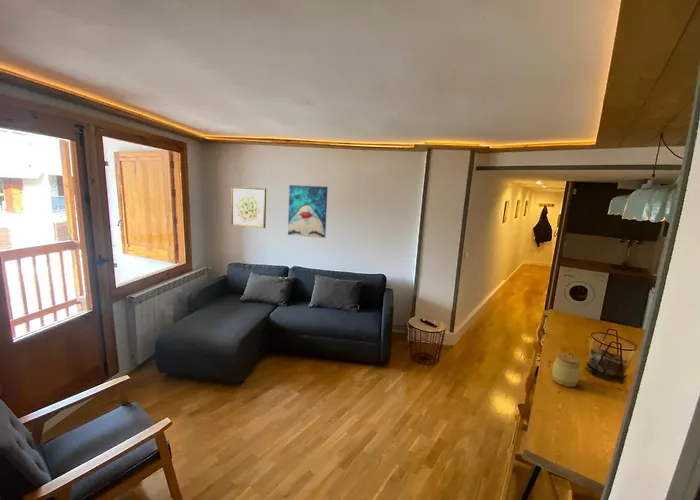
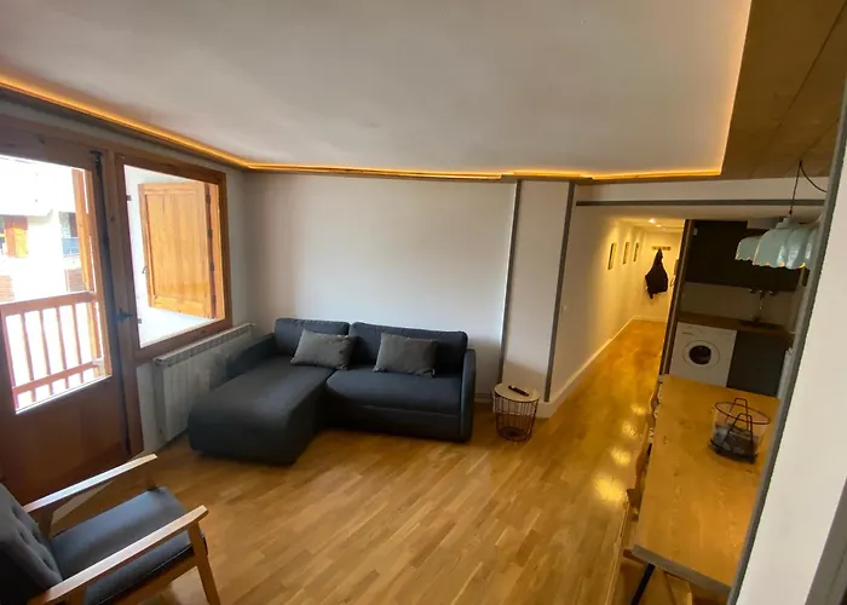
- jar [551,351,582,388]
- wall art [287,184,329,239]
- wall art [230,186,267,229]
